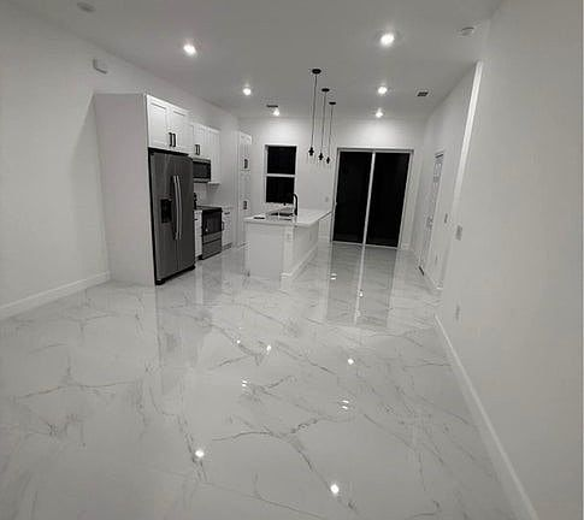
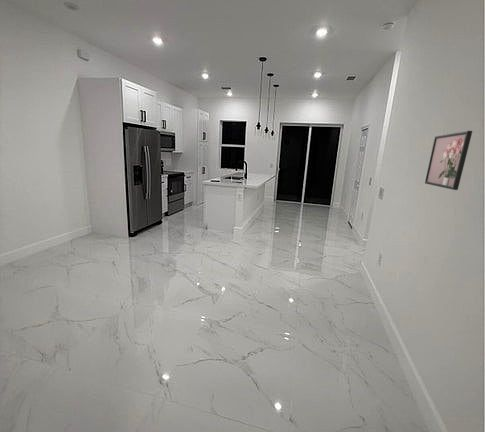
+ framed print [424,130,473,191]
